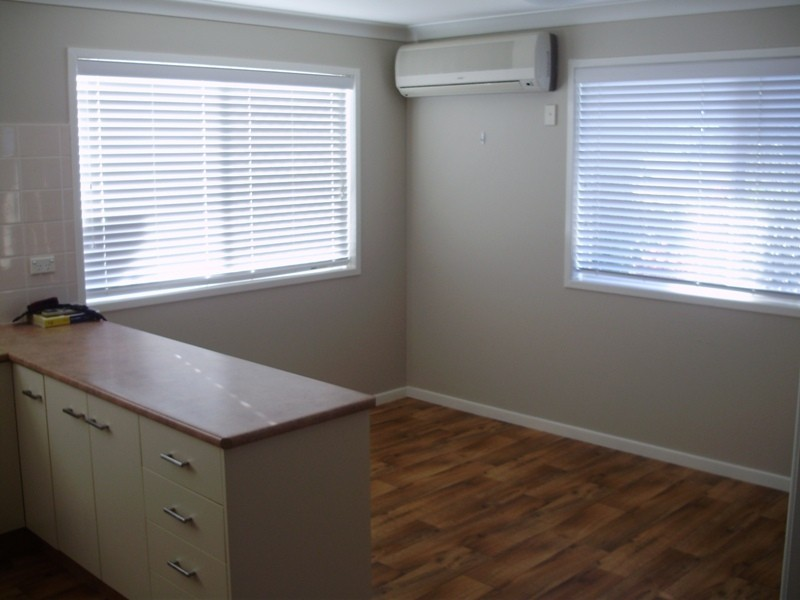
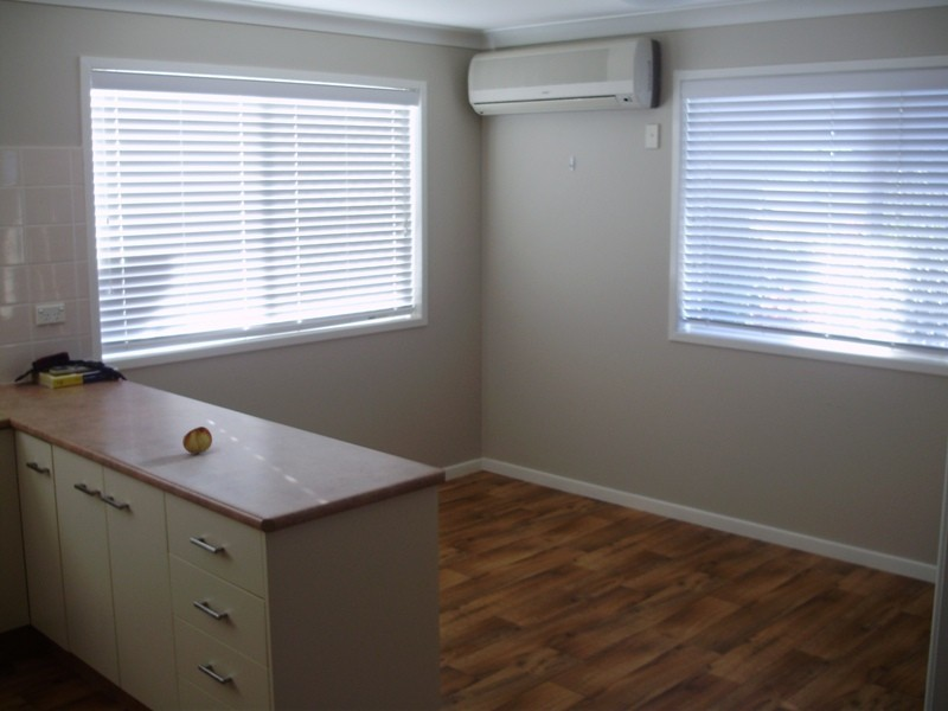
+ fruit [181,425,213,455]
